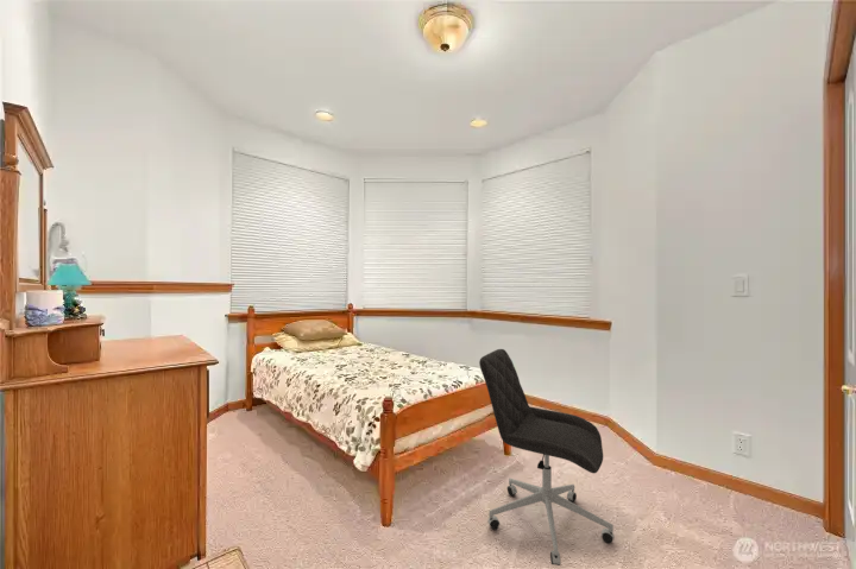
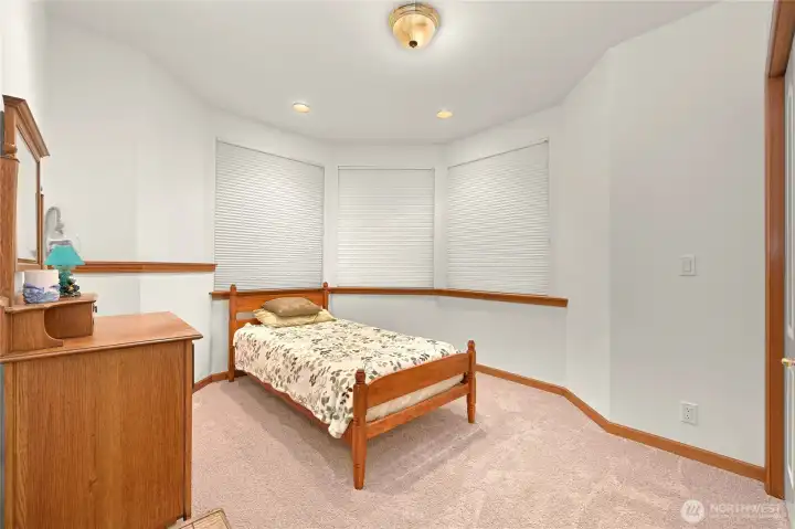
- office chair [478,348,615,567]
